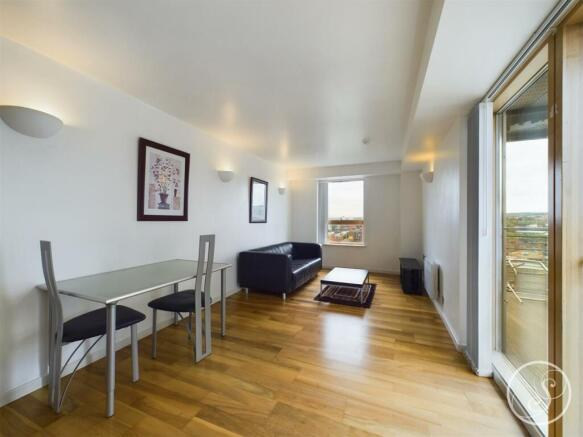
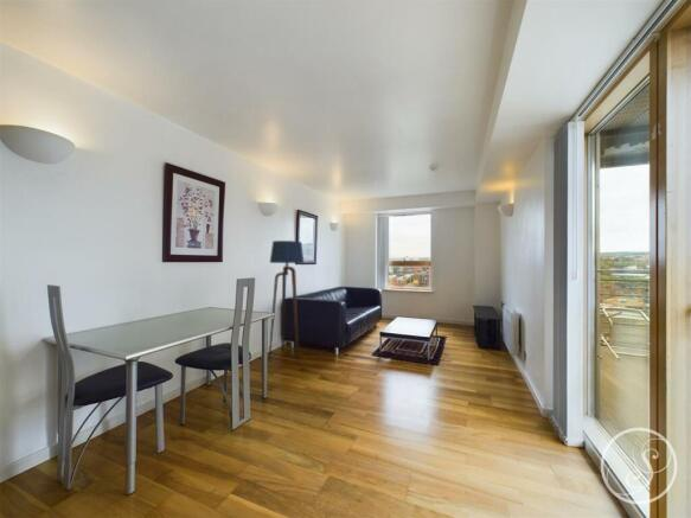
+ floor lamp [268,239,305,359]
